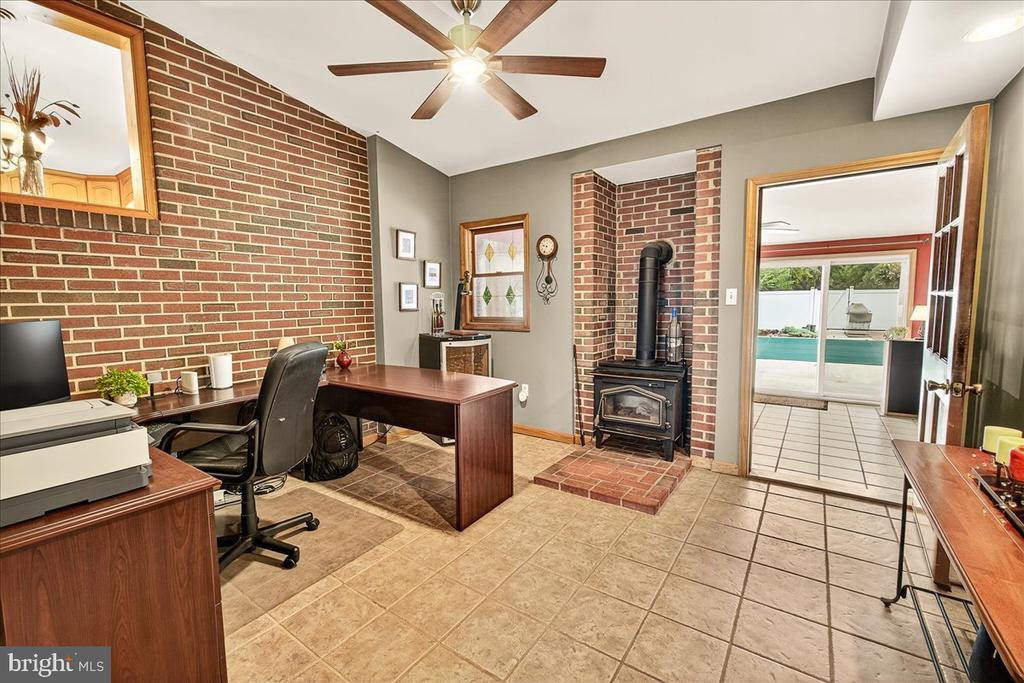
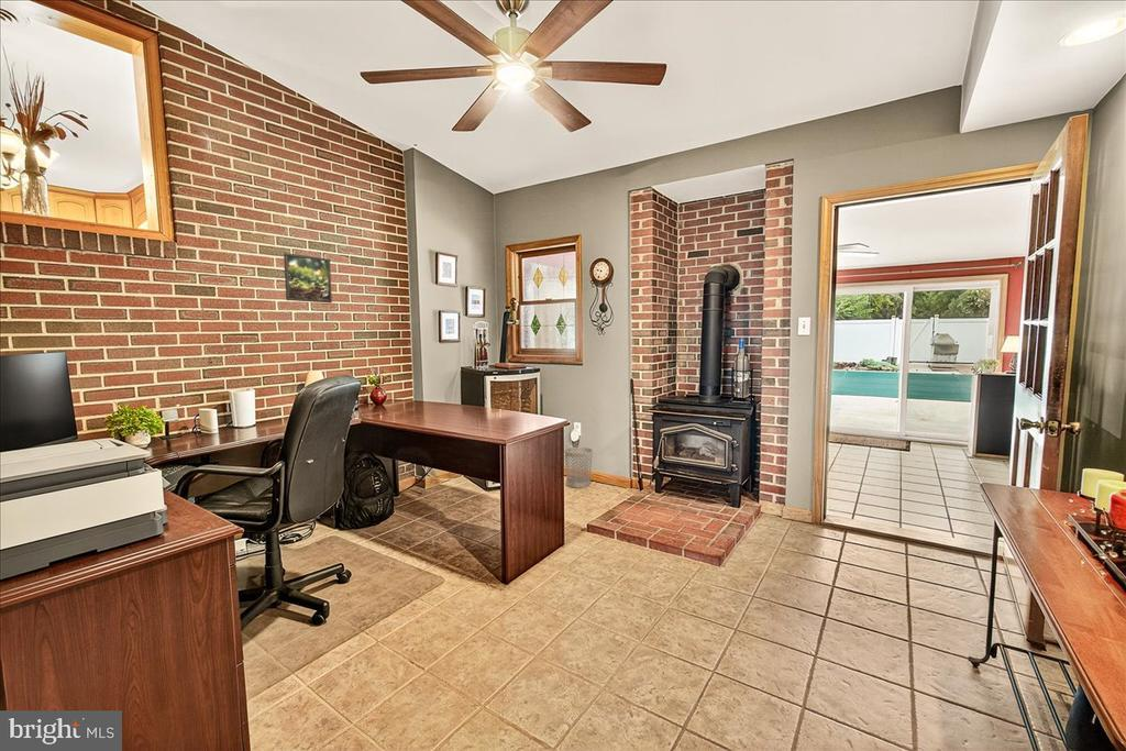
+ wastebasket [563,446,594,489]
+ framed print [283,252,333,303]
